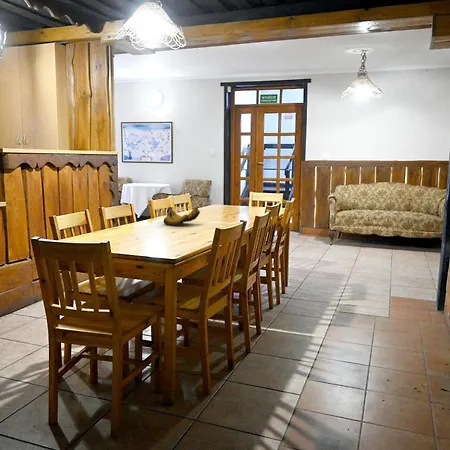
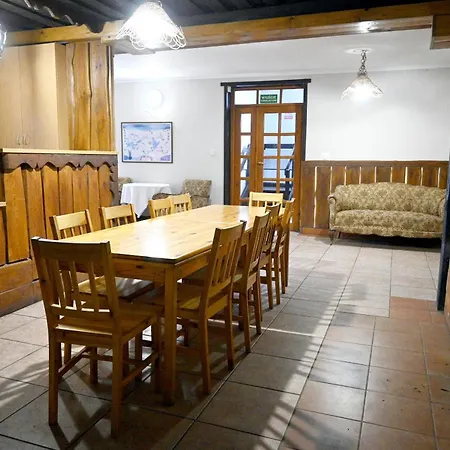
- banana bunch [162,206,201,227]
